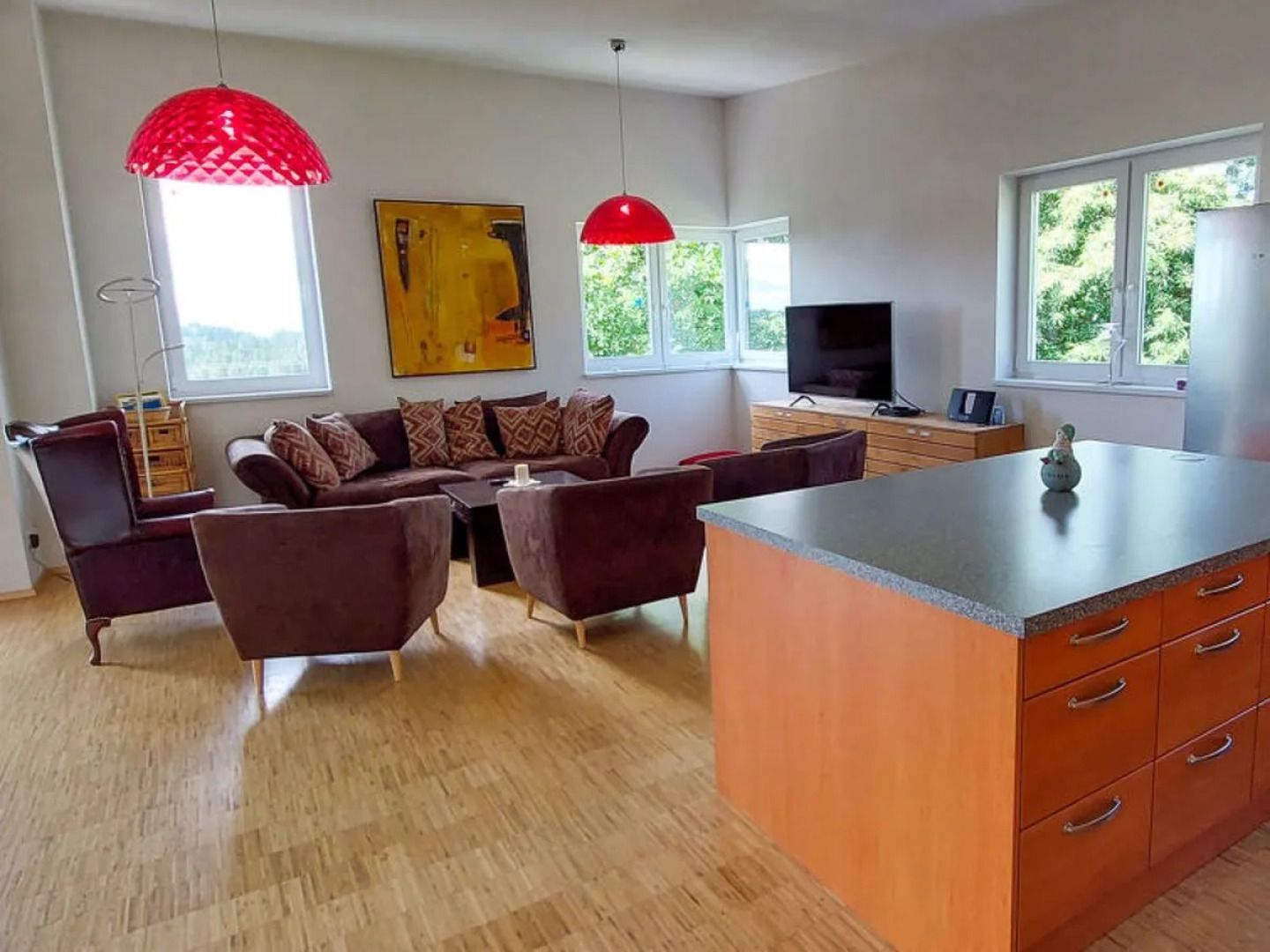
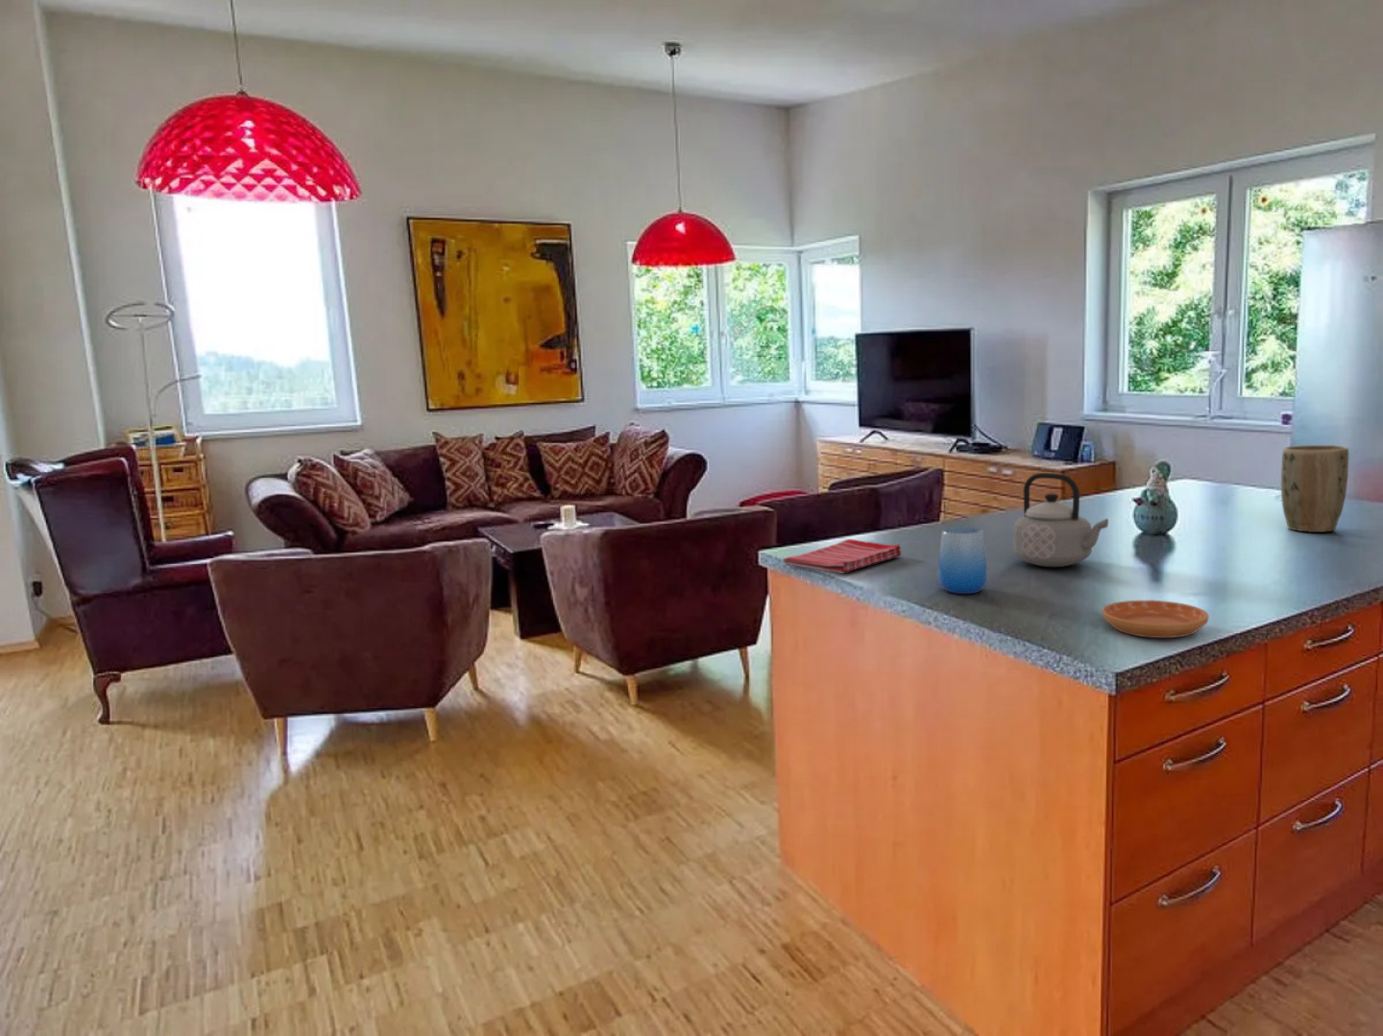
+ cup [938,527,989,595]
+ saucer [1102,600,1210,639]
+ teapot [1013,472,1110,568]
+ plant pot [1281,444,1349,533]
+ dish towel [782,539,903,575]
